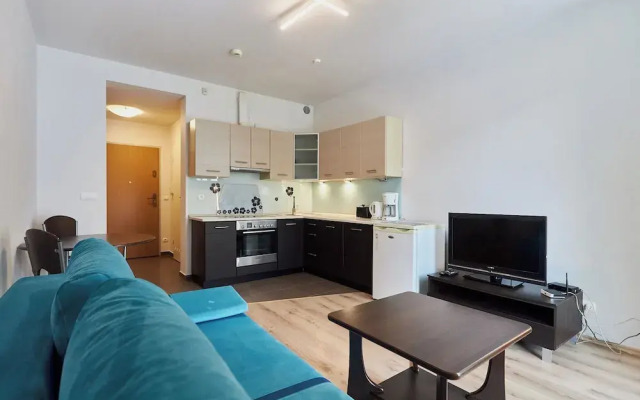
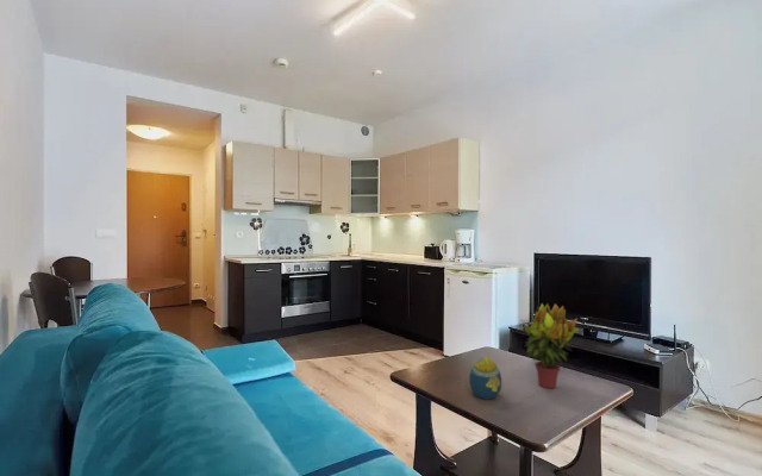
+ decorative egg [468,356,502,400]
+ potted plant [523,301,581,389]
